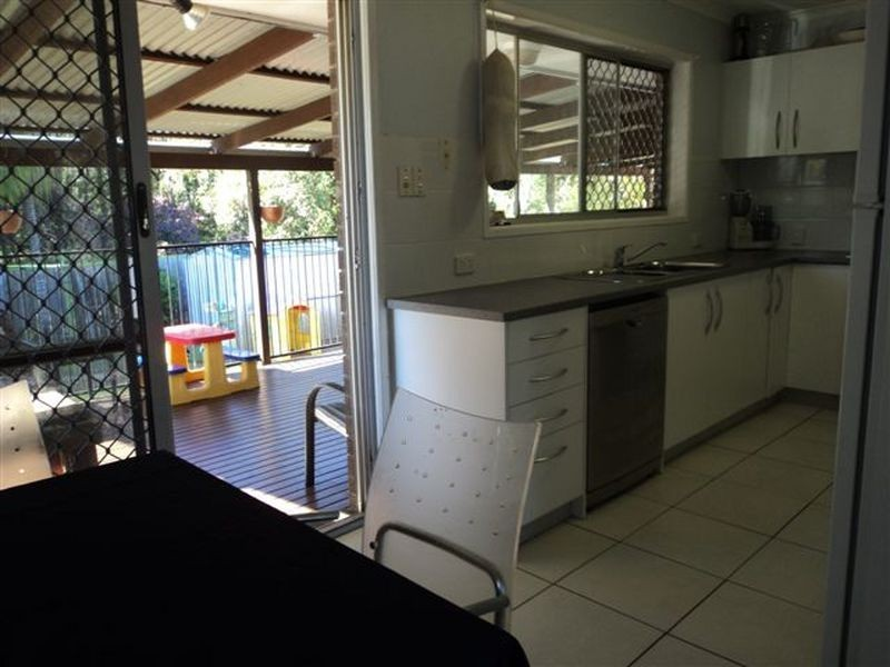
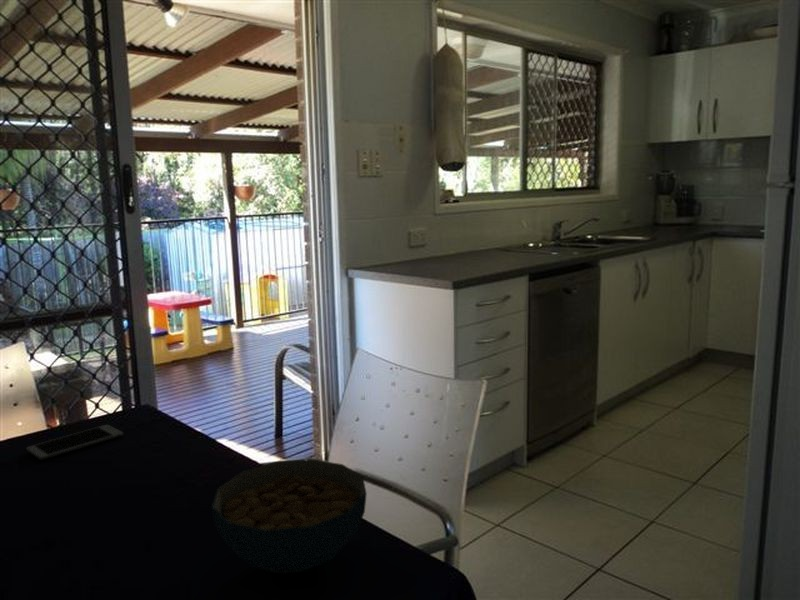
+ cereal bowl [210,458,368,574]
+ cell phone [25,424,124,461]
